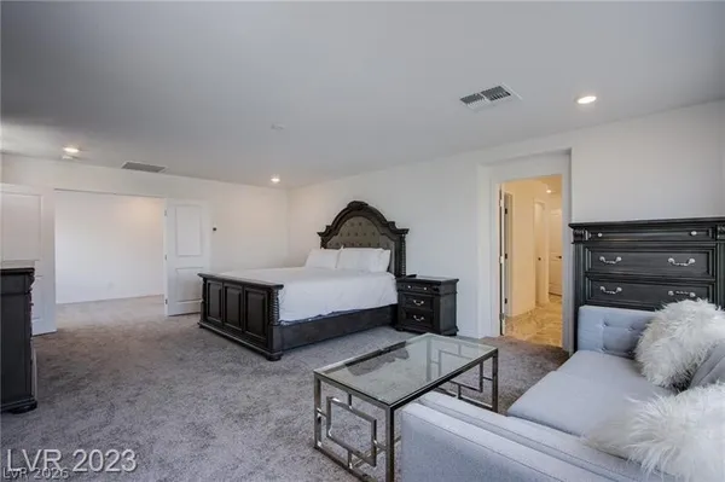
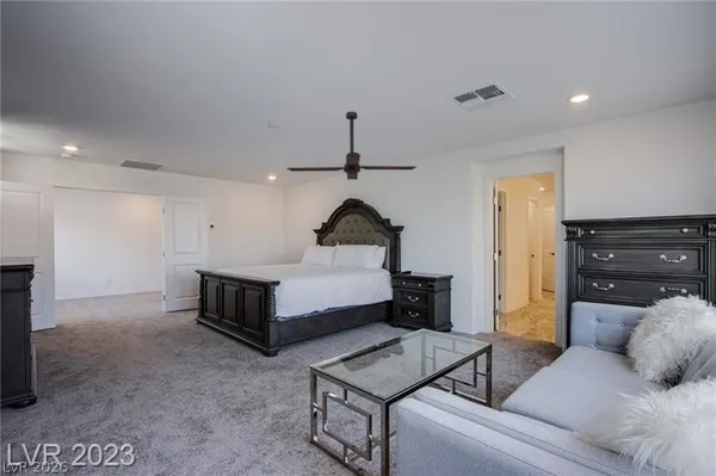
+ ceiling fan [285,110,418,181]
